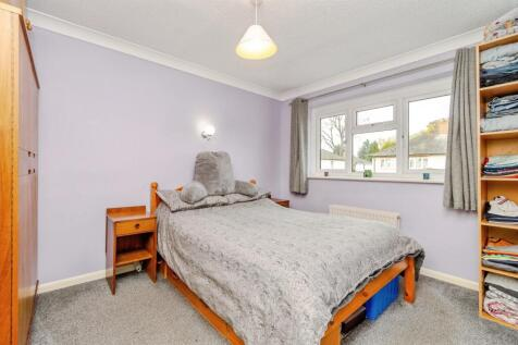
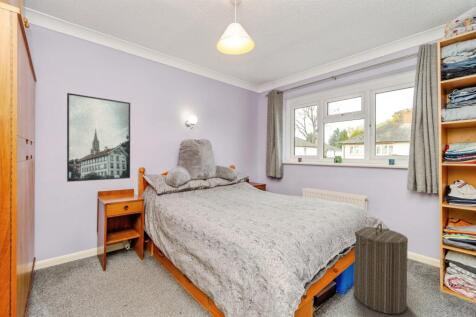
+ laundry hamper [353,222,409,315]
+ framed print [66,92,131,183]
